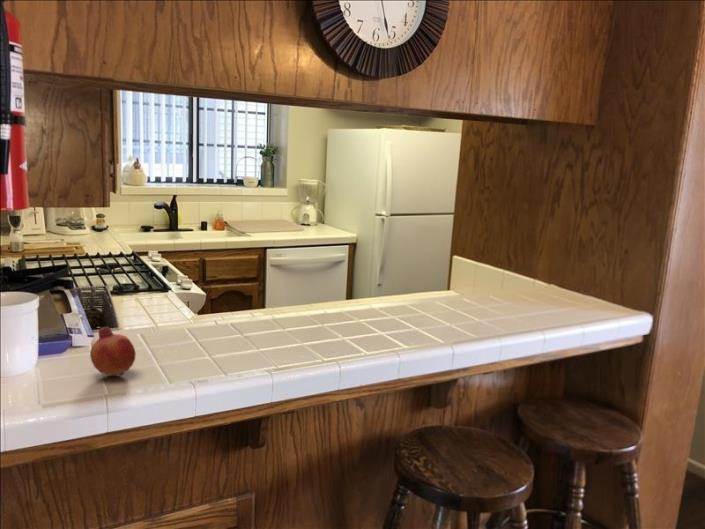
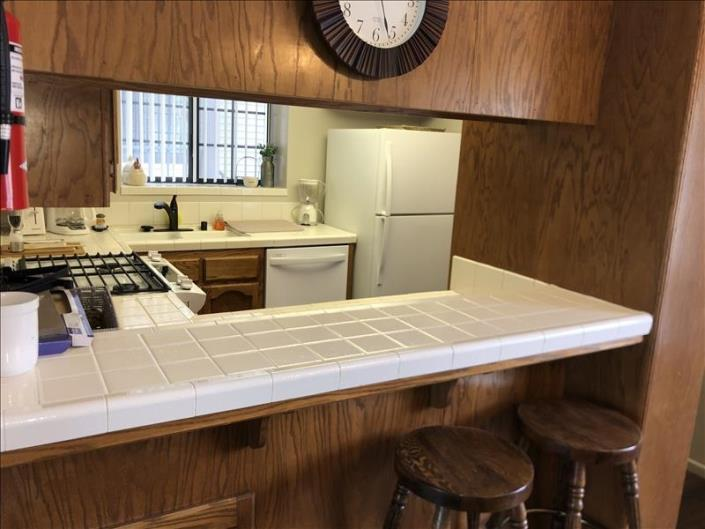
- fruit [89,326,137,377]
